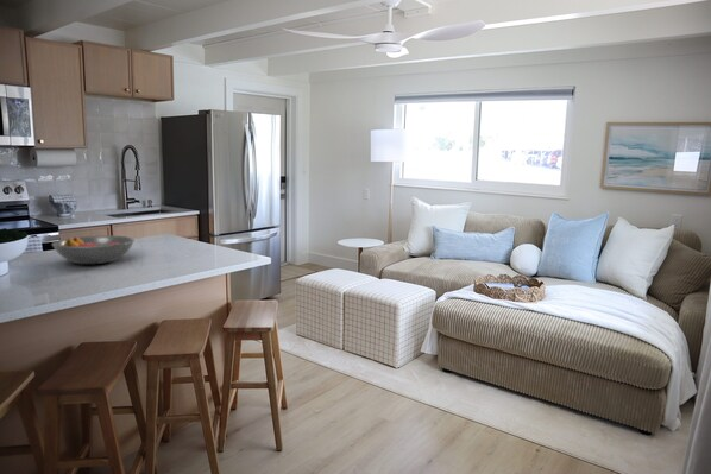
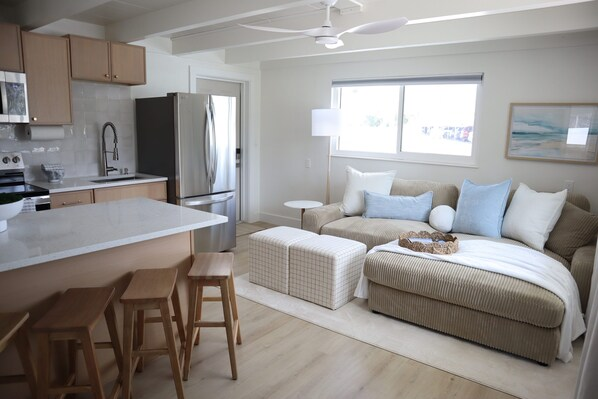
- fruit bowl [51,234,136,265]
